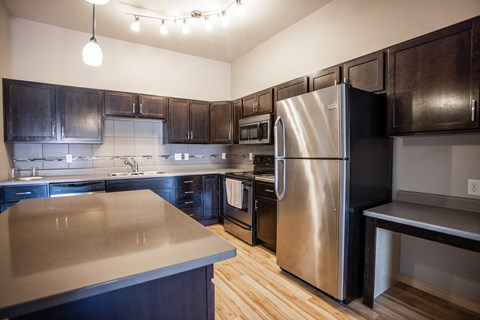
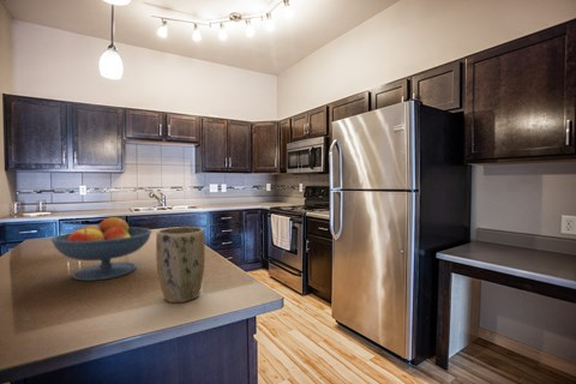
+ plant pot [155,226,206,304]
+ fruit bowl [49,216,154,282]
